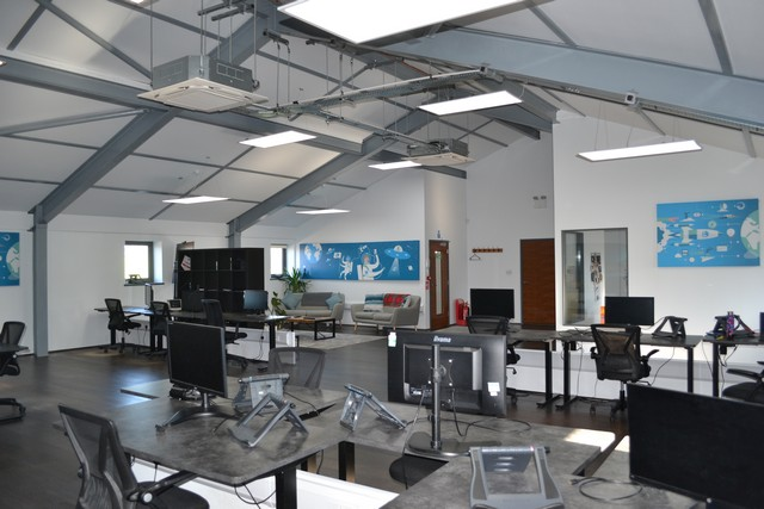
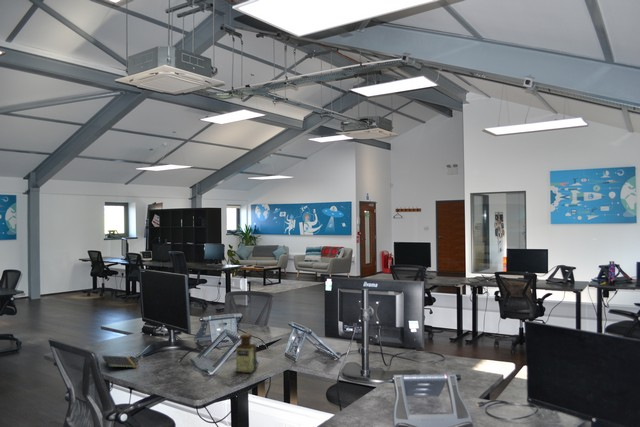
+ bottle [235,332,257,374]
+ notepad [101,355,138,373]
